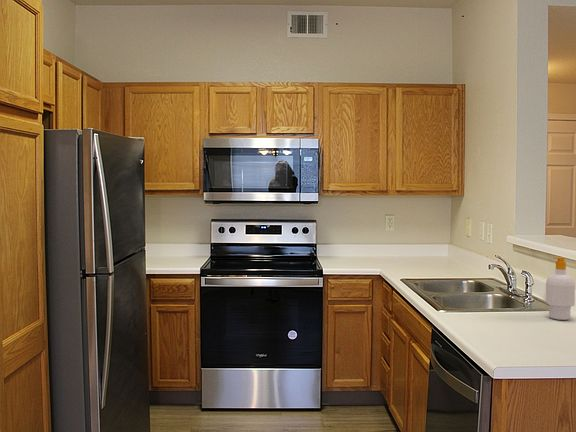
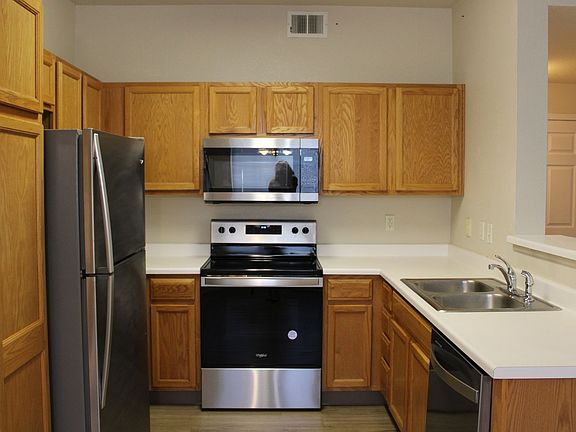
- soap bottle [545,256,576,321]
